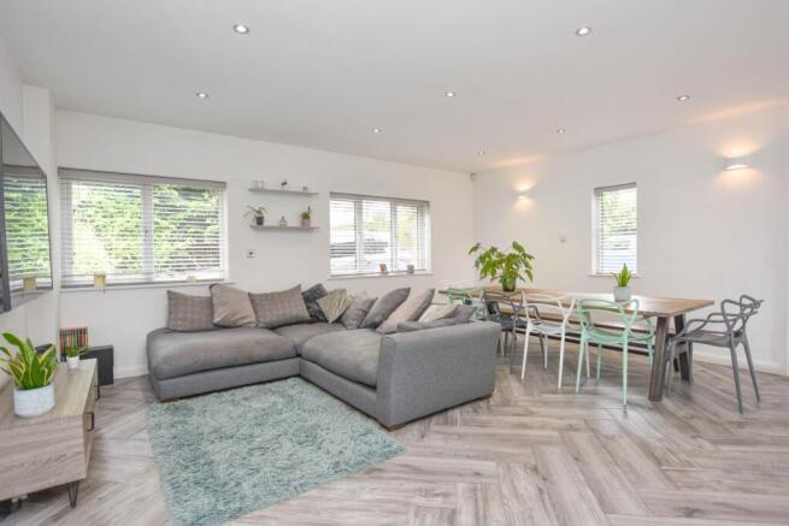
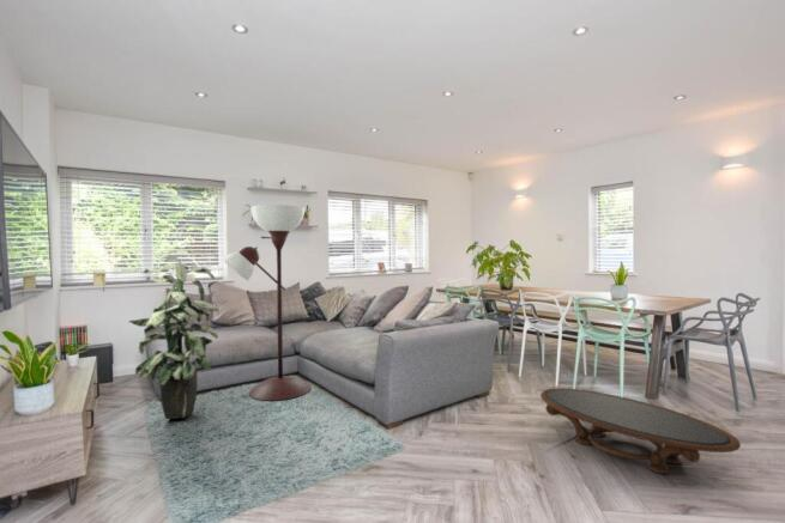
+ indoor plant [128,254,221,420]
+ coffee table [539,387,742,475]
+ floor lamp [221,203,313,402]
